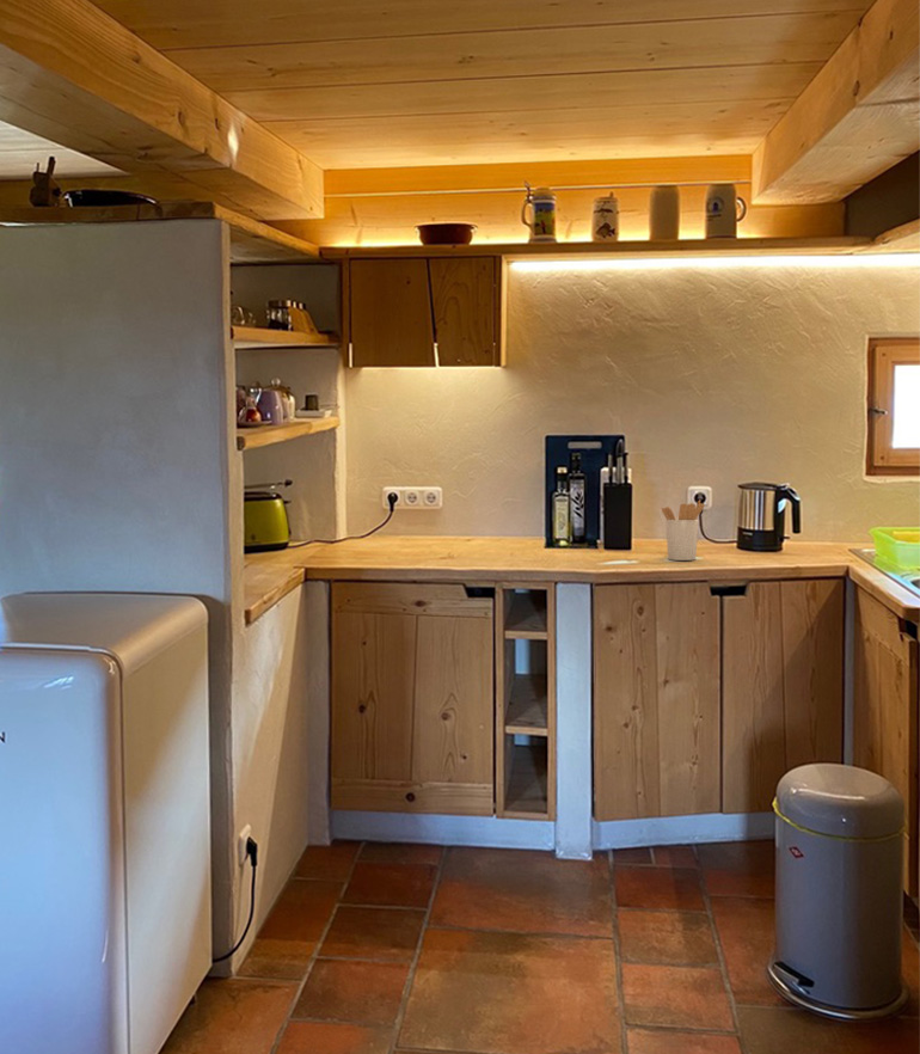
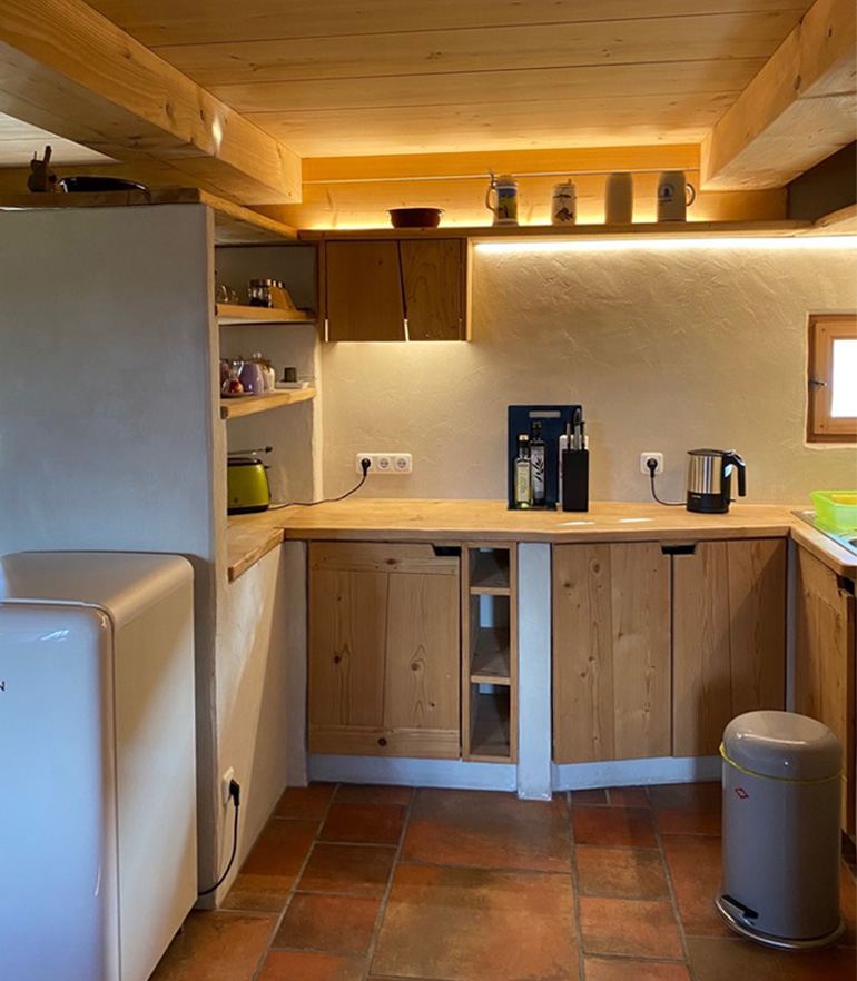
- utensil holder [661,500,706,562]
